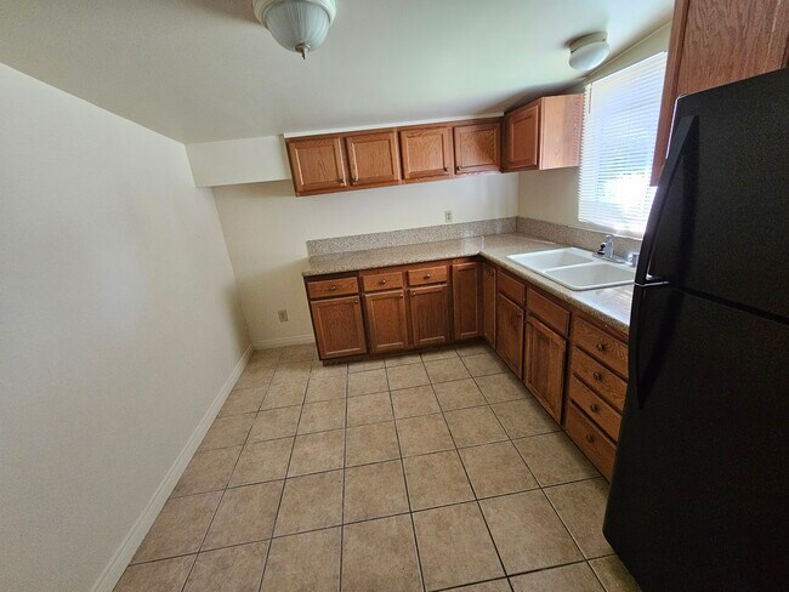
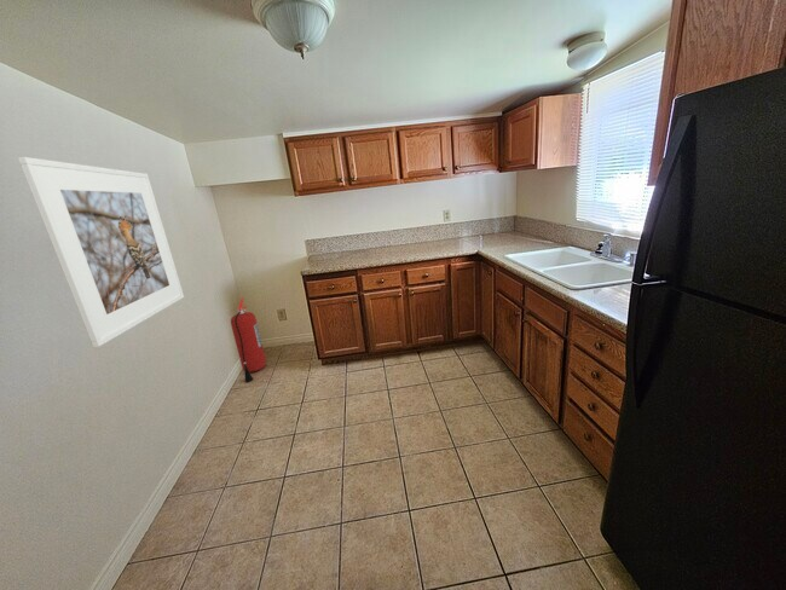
+ fire extinguisher [230,296,267,383]
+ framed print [17,156,185,348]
